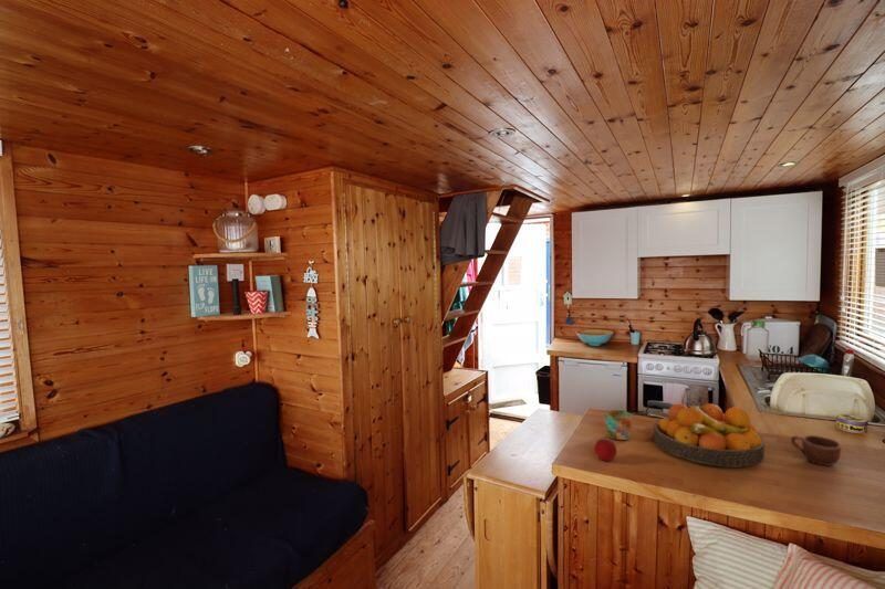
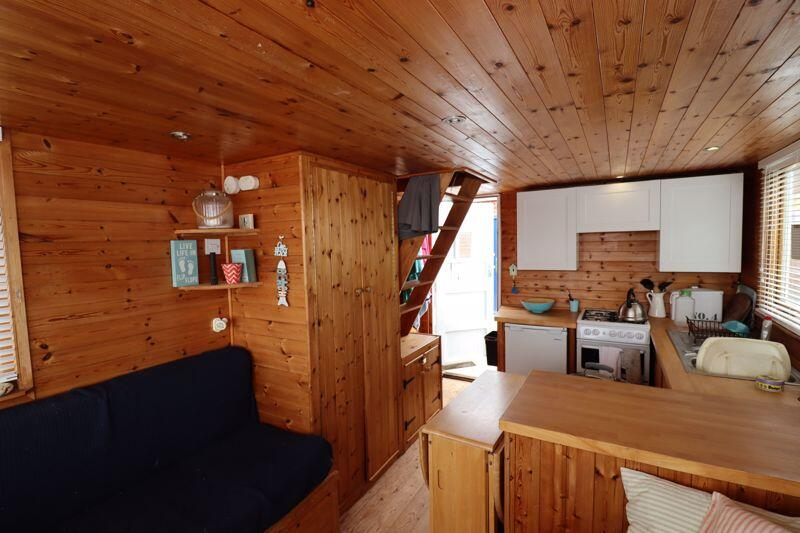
- apple [594,438,618,462]
- mug [790,434,843,466]
- fruit bowl [653,402,766,469]
- mug [604,409,633,441]
